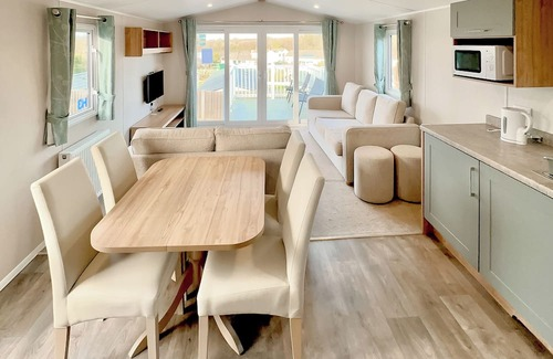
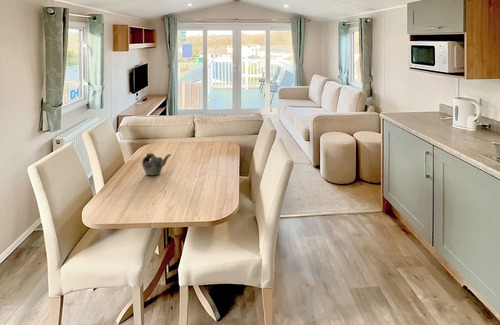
+ teapot [141,152,172,176]
